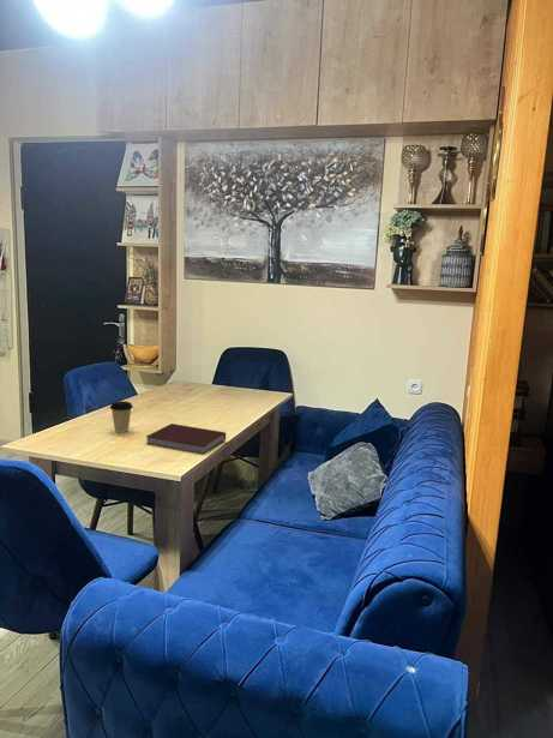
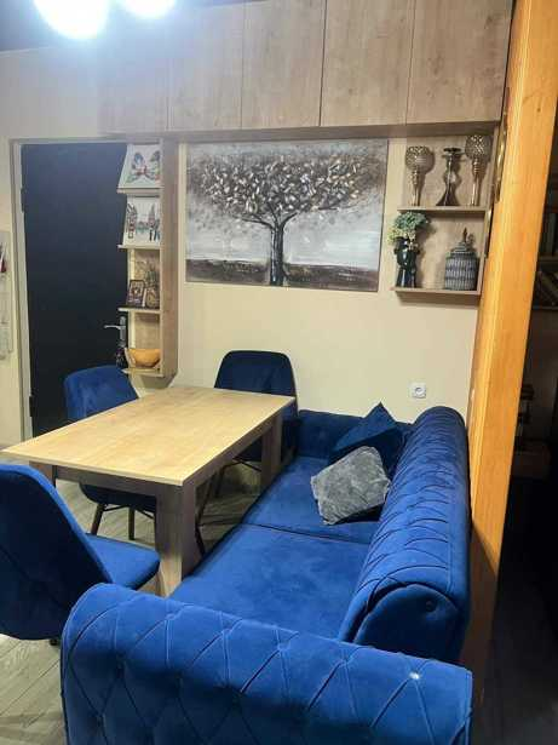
- coffee cup [109,400,134,433]
- notebook [145,422,227,456]
